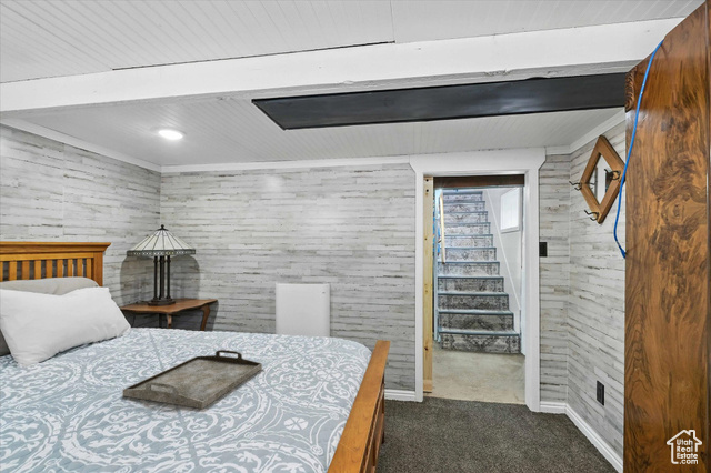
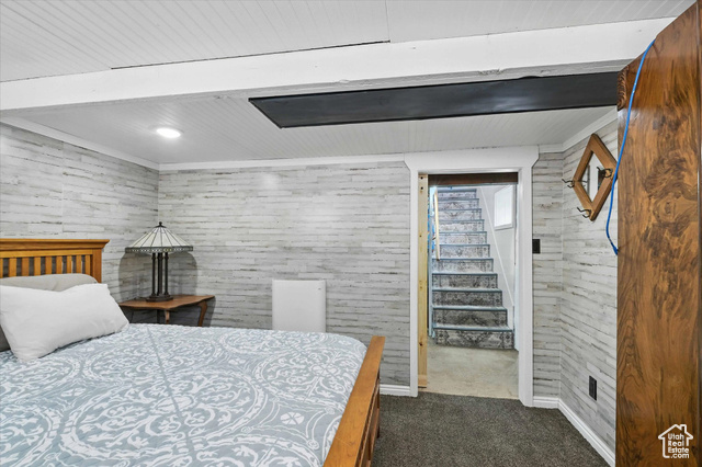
- serving tray [121,349,263,410]
